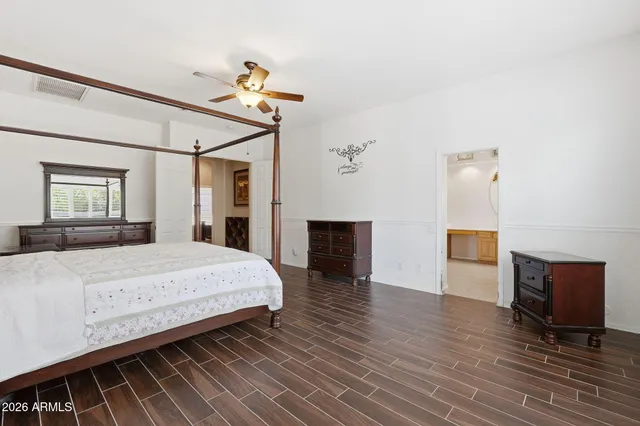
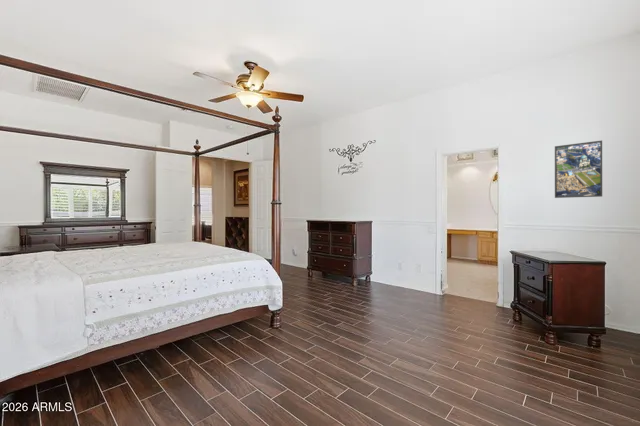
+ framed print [554,139,603,199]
